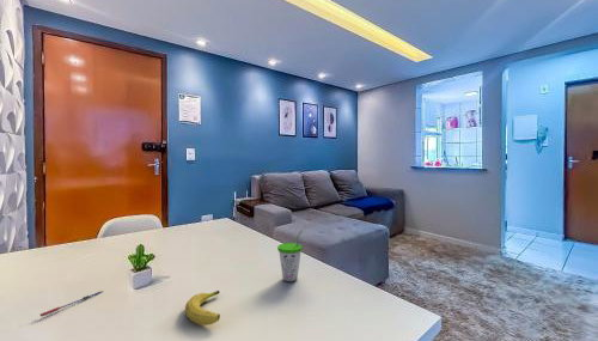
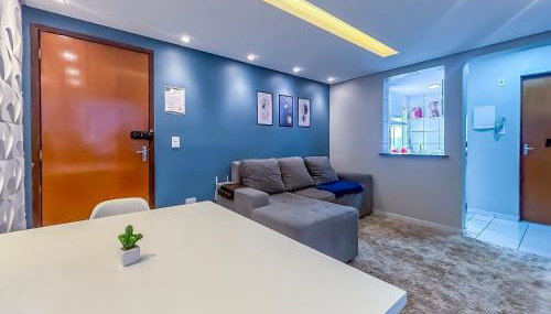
- pen [39,290,104,317]
- fruit [184,290,221,327]
- cup [276,230,304,284]
